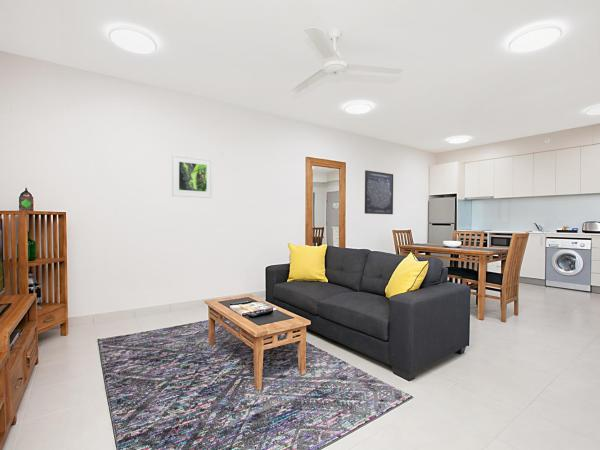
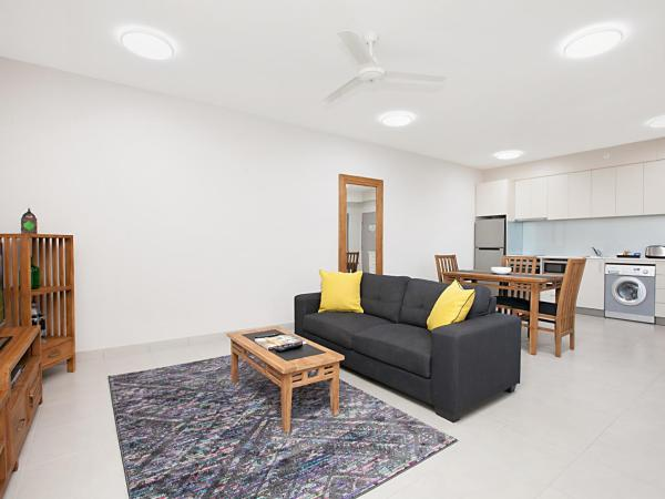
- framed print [171,154,214,199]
- wall art [364,169,394,215]
